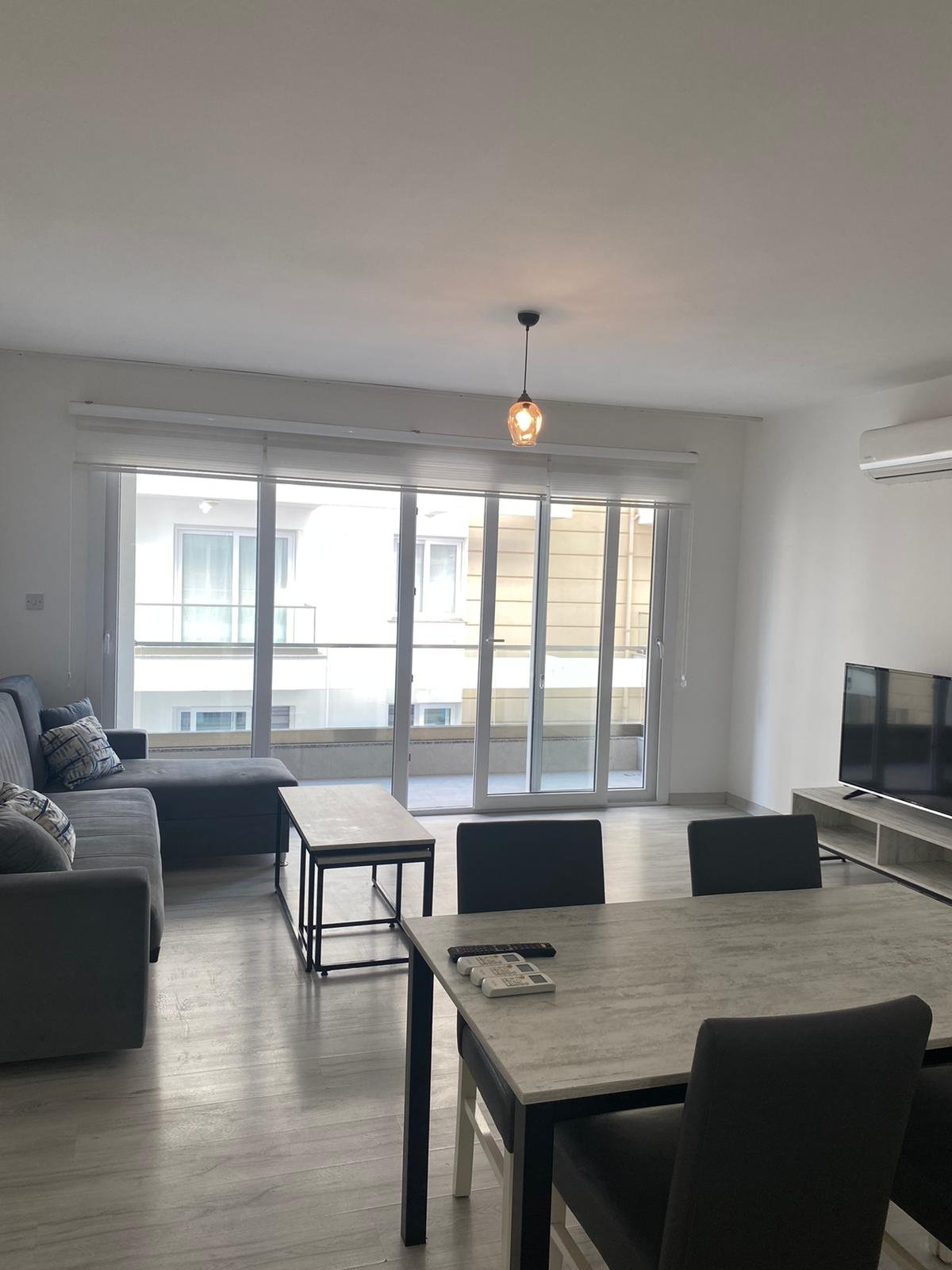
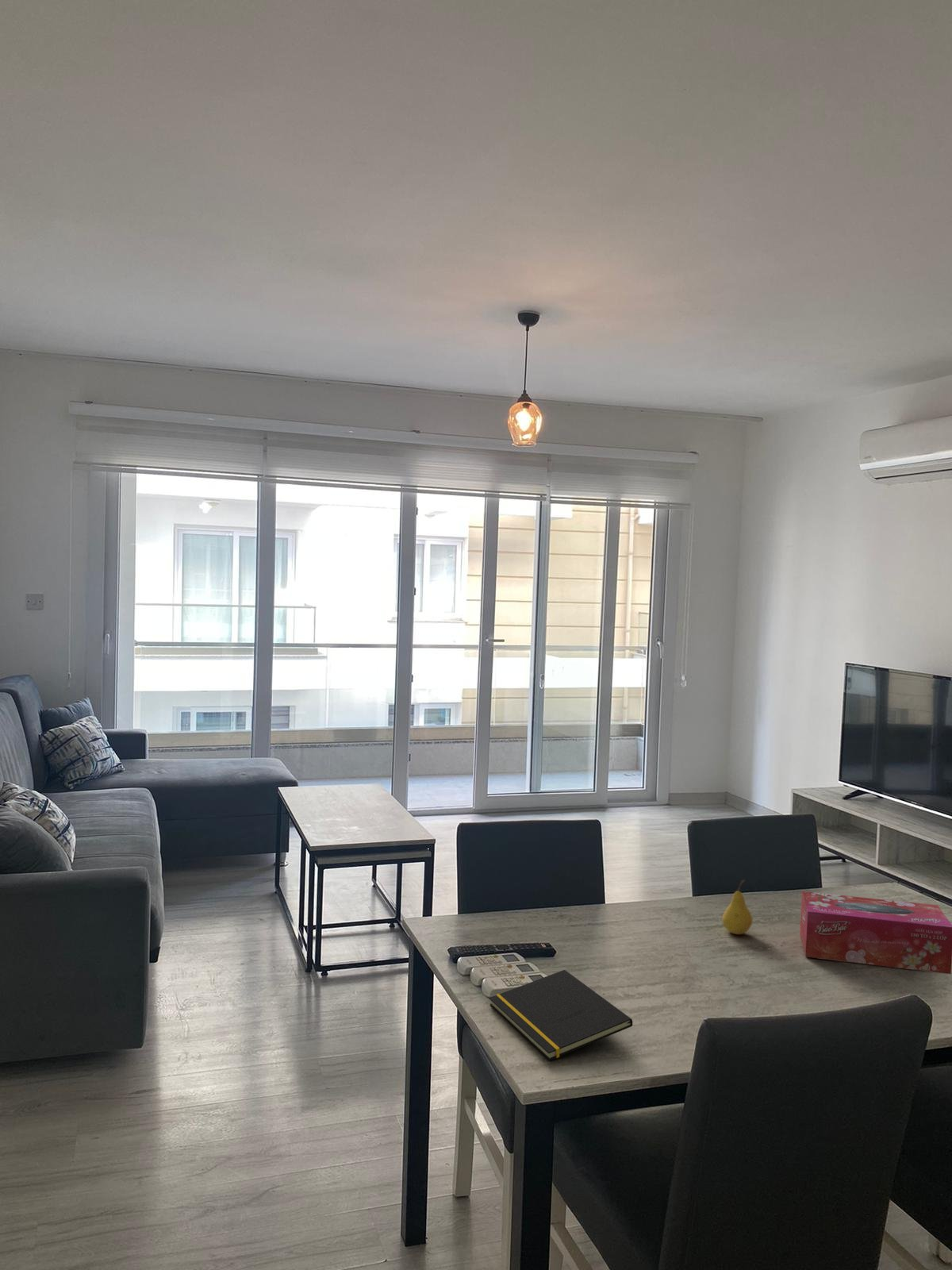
+ notepad [489,969,633,1061]
+ tissue box [799,891,952,975]
+ fruit [721,879,753,935]
